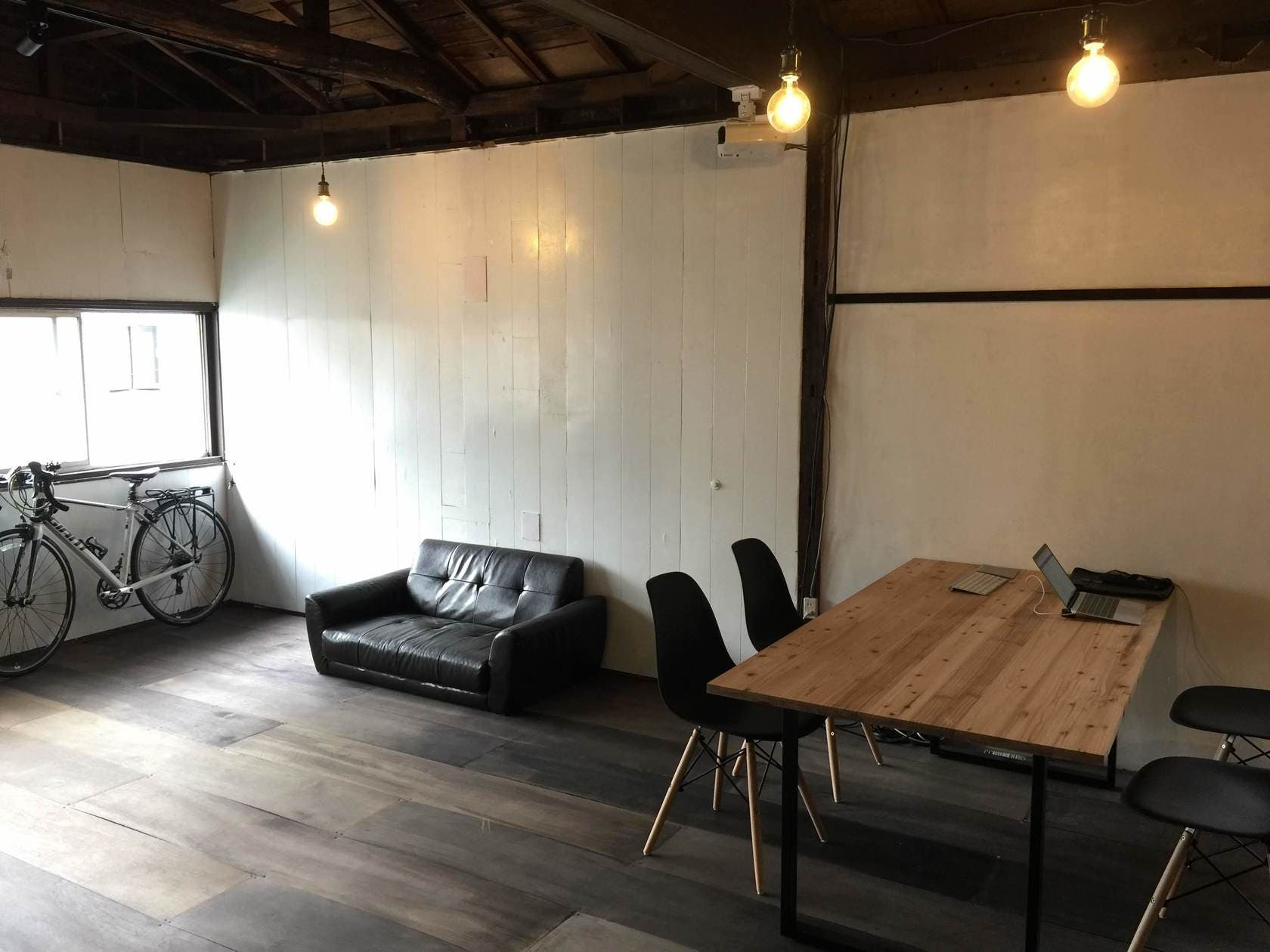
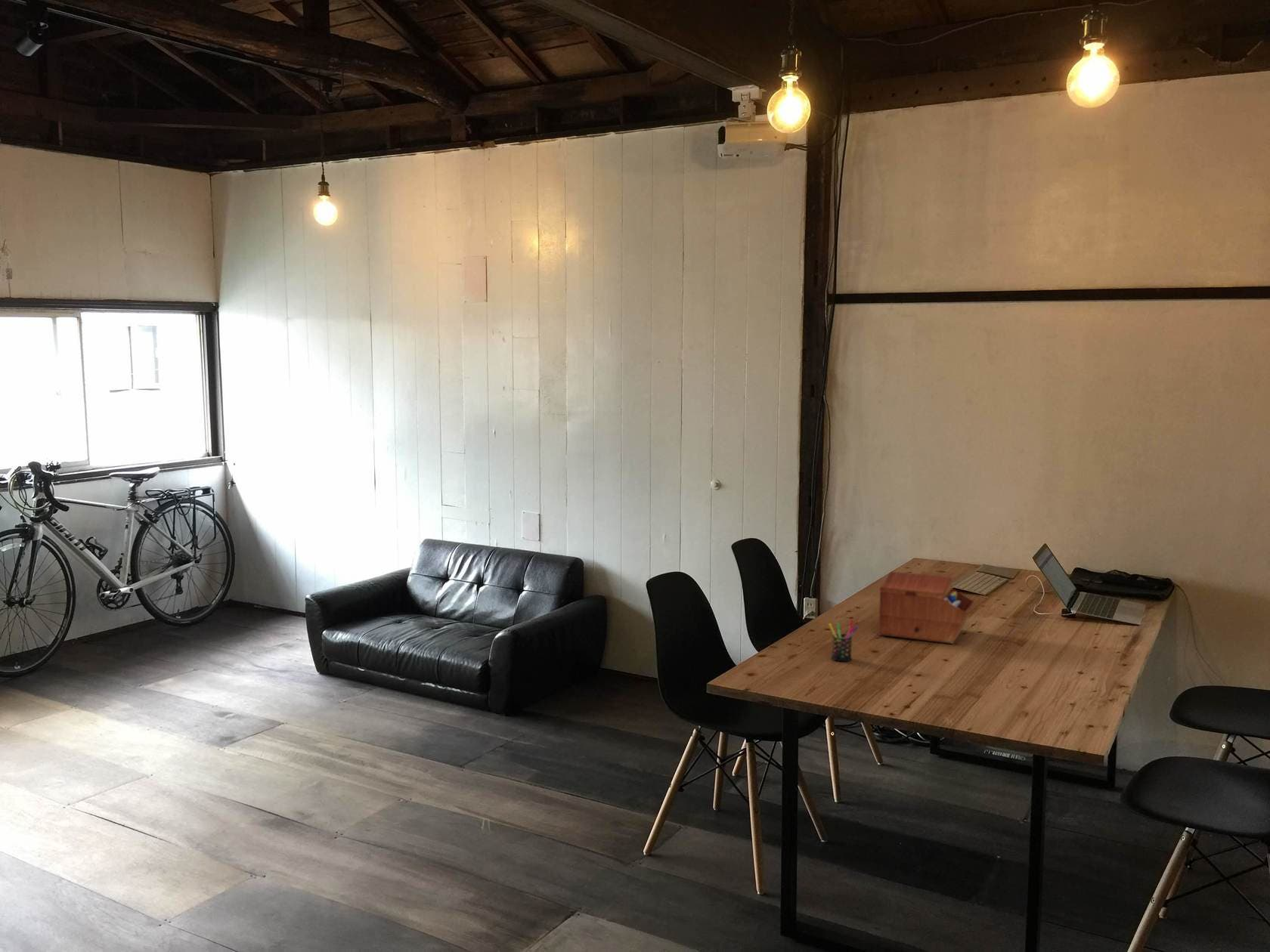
+ pen holder [828,619,859,662]
+ sewing box [878,570,975,644]
